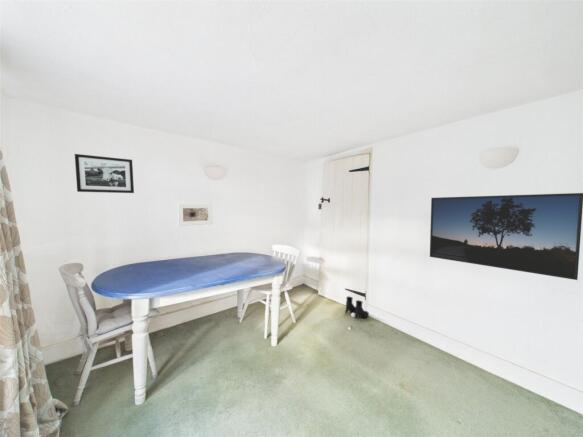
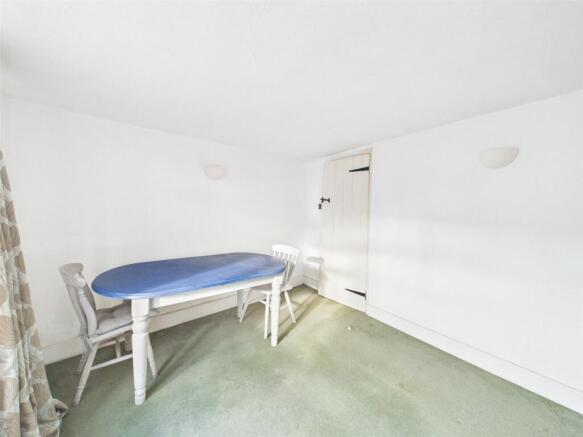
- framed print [177,203,214,227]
- picture frame [74,153,135,194]
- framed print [429,192,583,281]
- boots [344,296,370,319]
